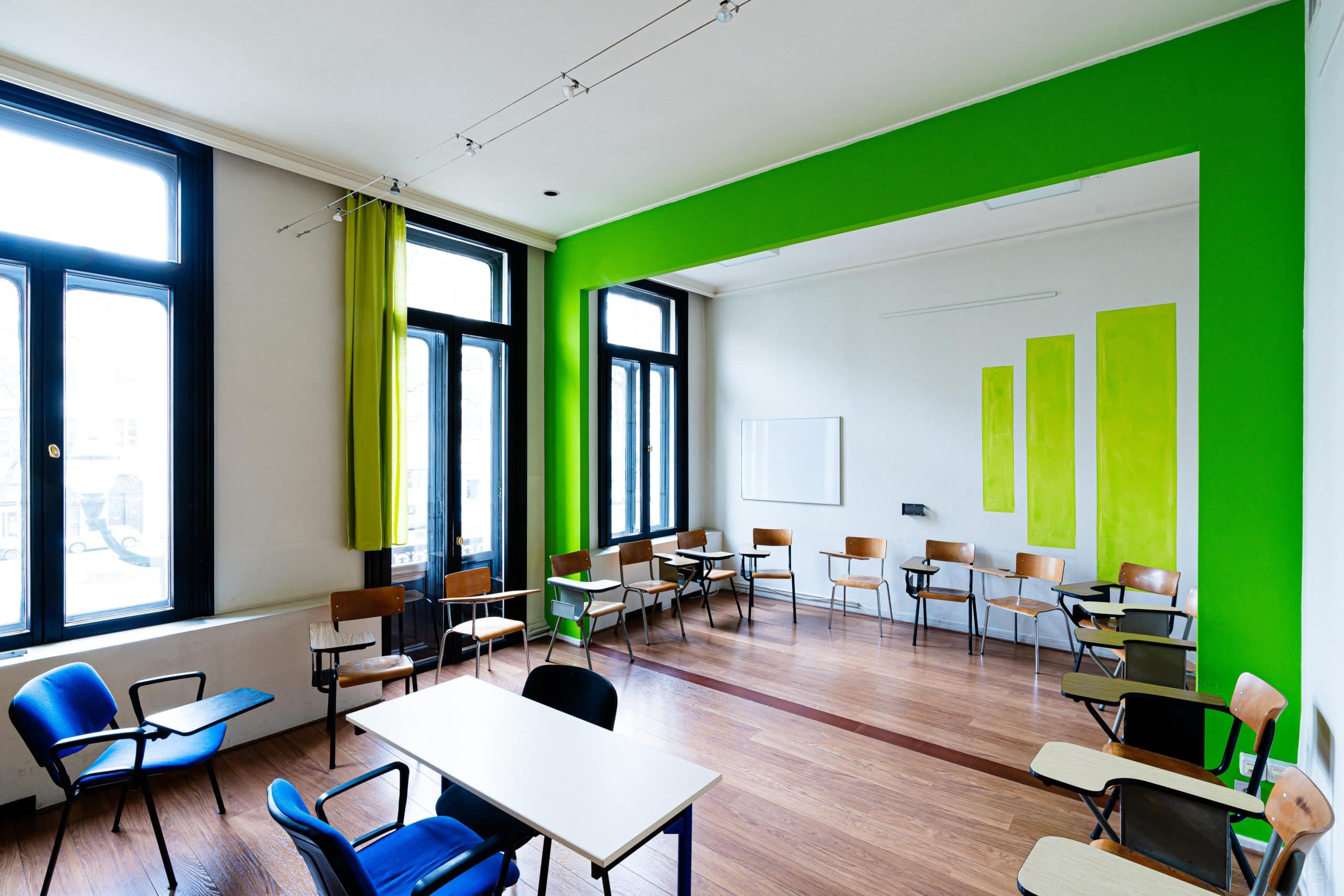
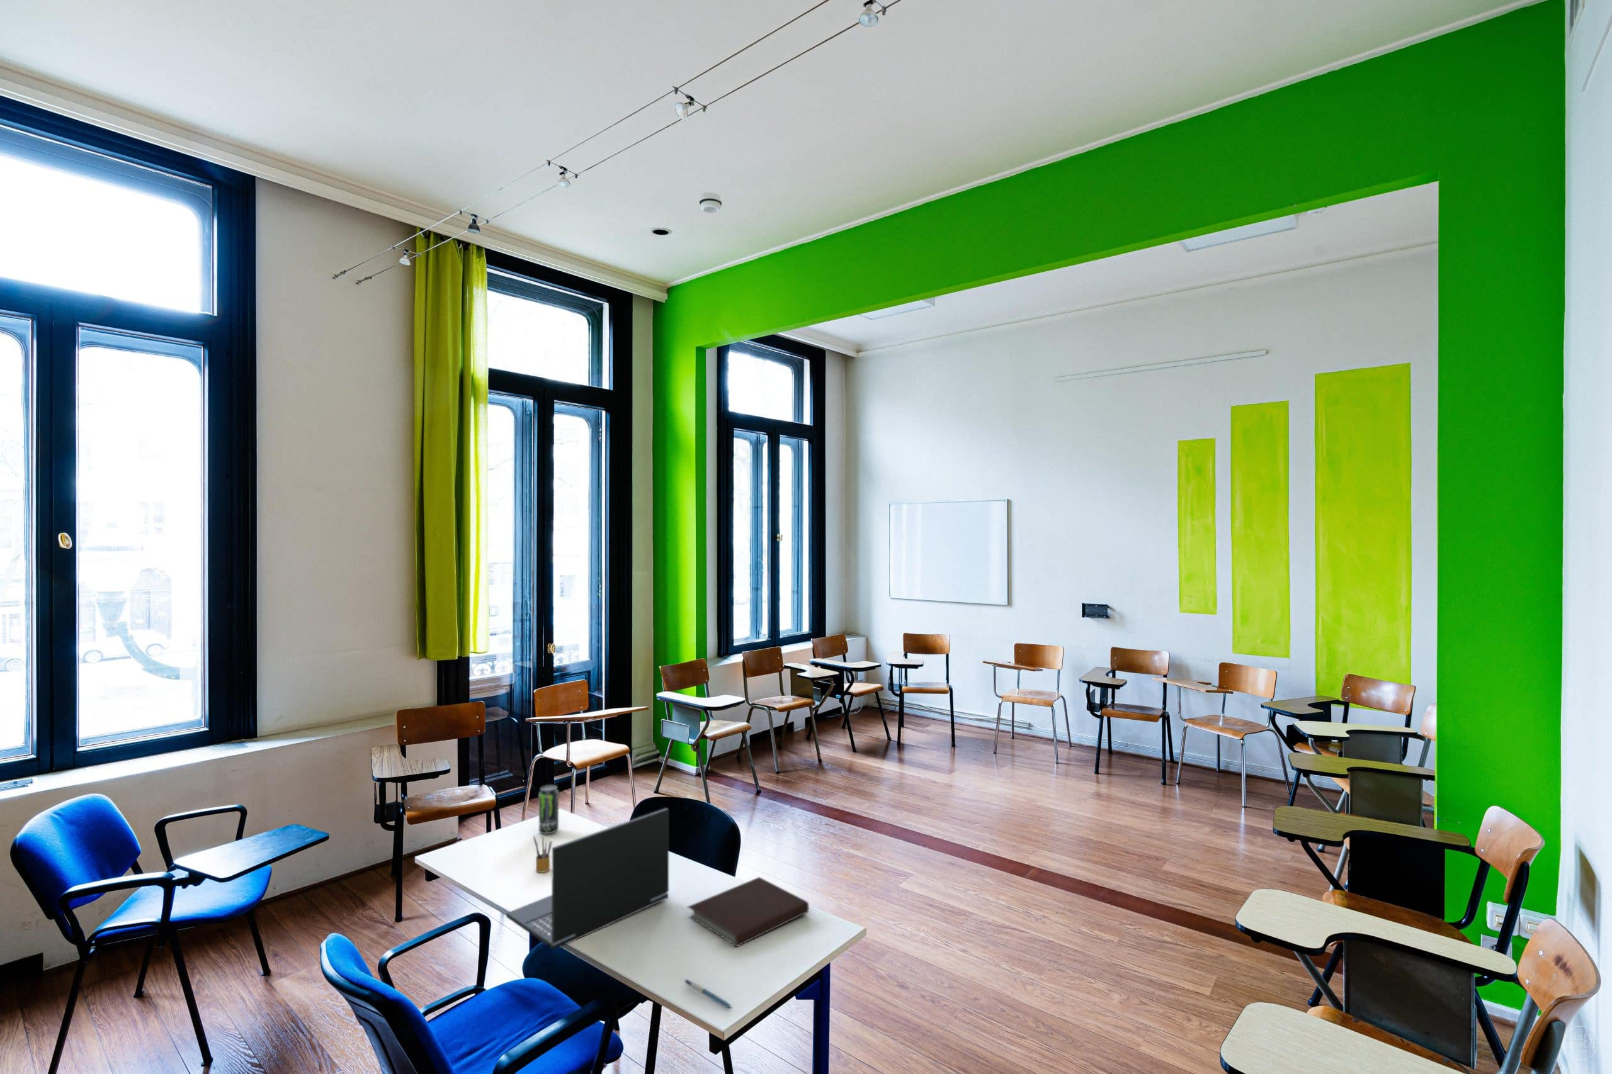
+ beverage can [539,785,559,835]
+ pen [684,978,733,1008]
+ pencil box [533,835,553,874]
+ laptop [506,807,669,951]
+ notebook [686,876,810,948]
+ smoke detector [698,192,723,213]
